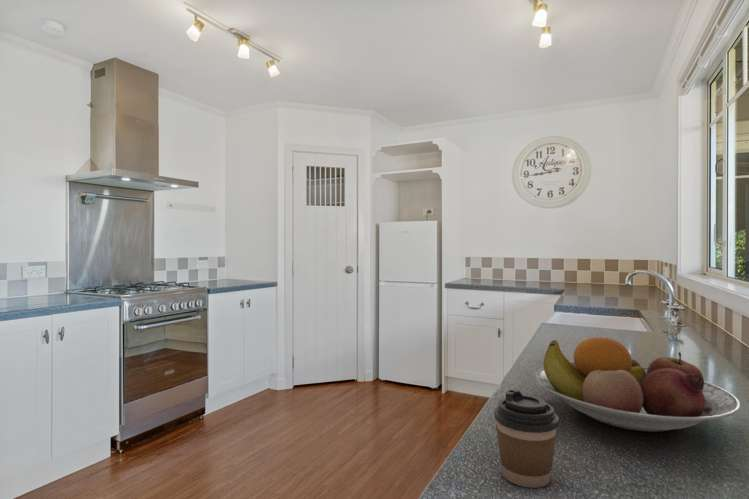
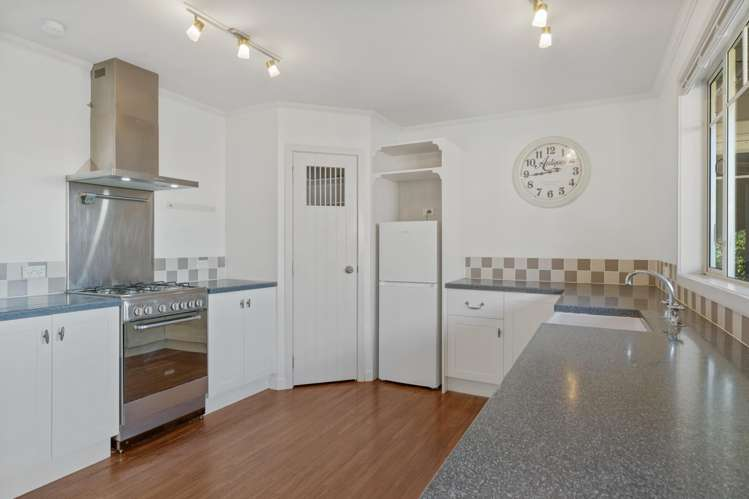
- coffee cup [493,388,560,489]
- fruit bowl [535,336,741,433]
